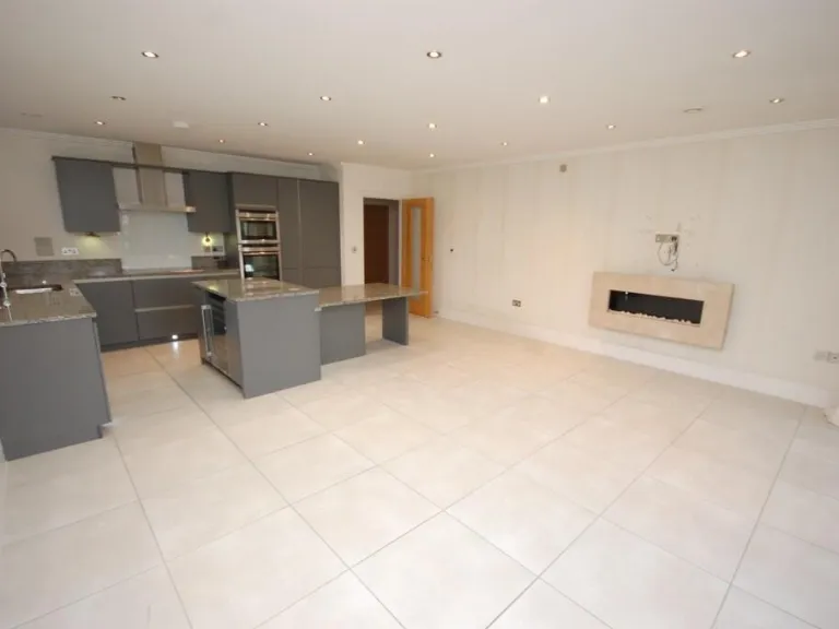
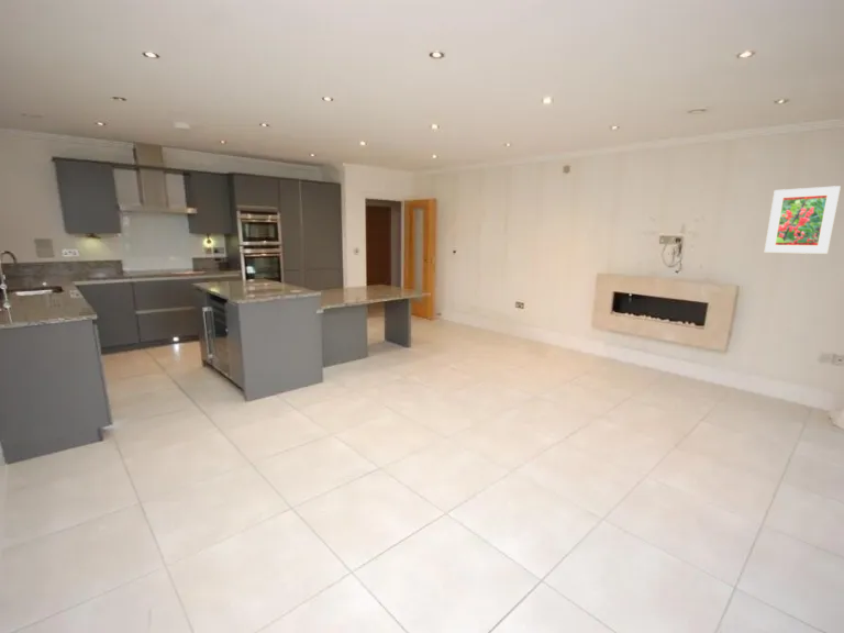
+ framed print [764,185,842,255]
